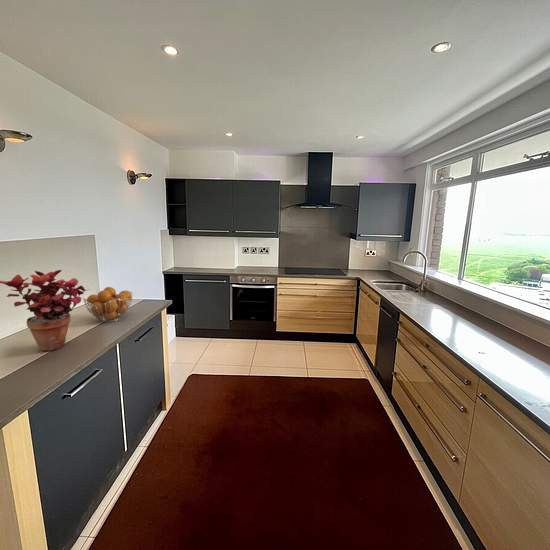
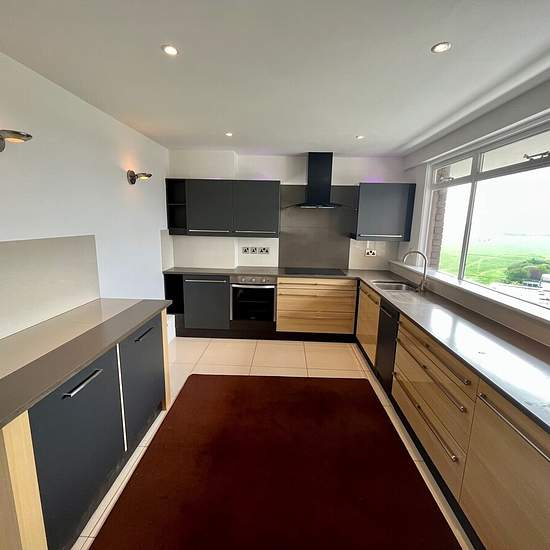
- potted plant [0,269,91,351]
- fruit basket [82,286,134,323]
